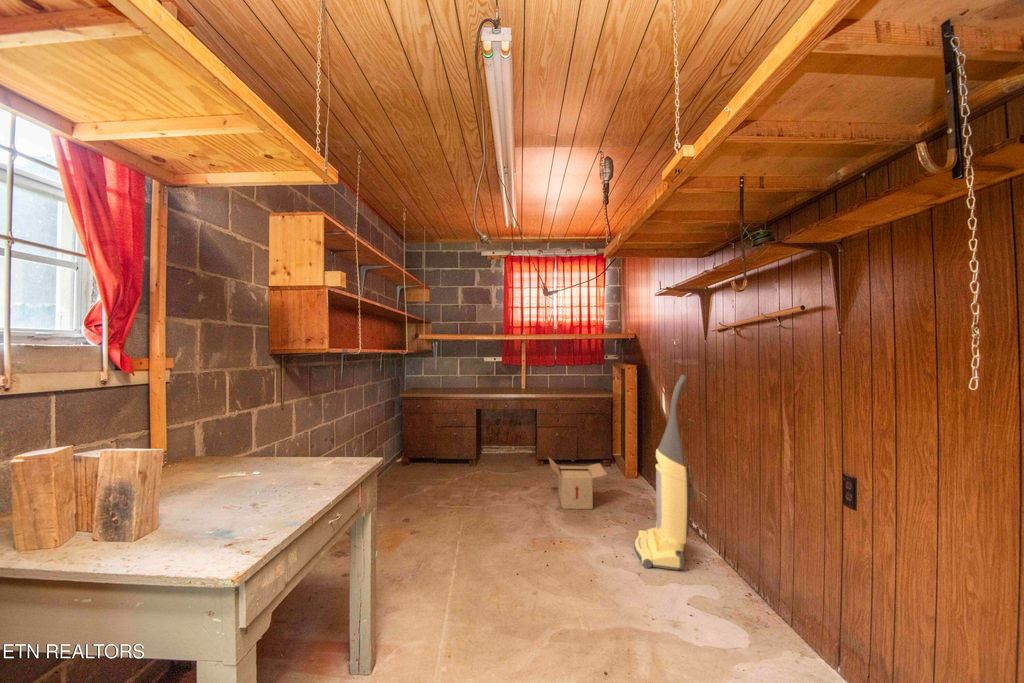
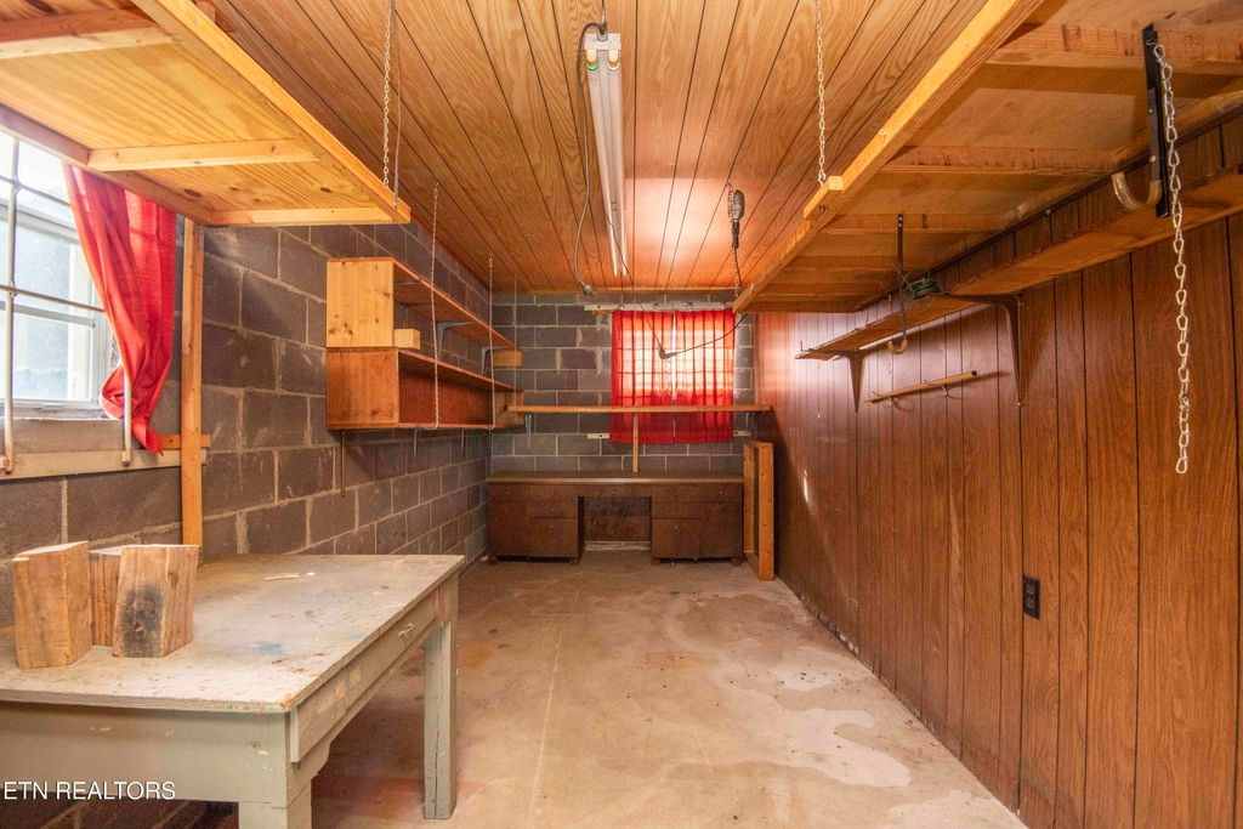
- vacuum cleaner [633,374,695,570]
- cardboard box [547,455,608,510]
